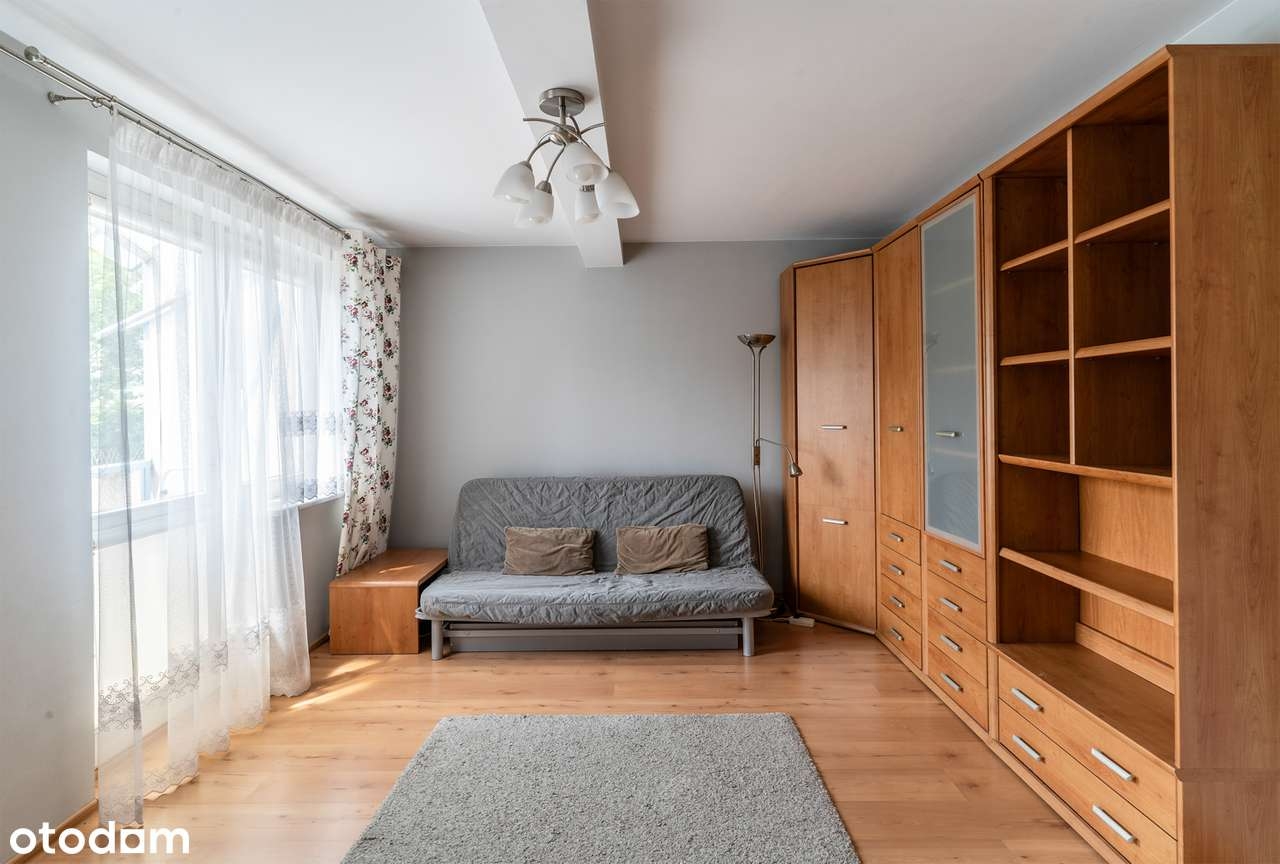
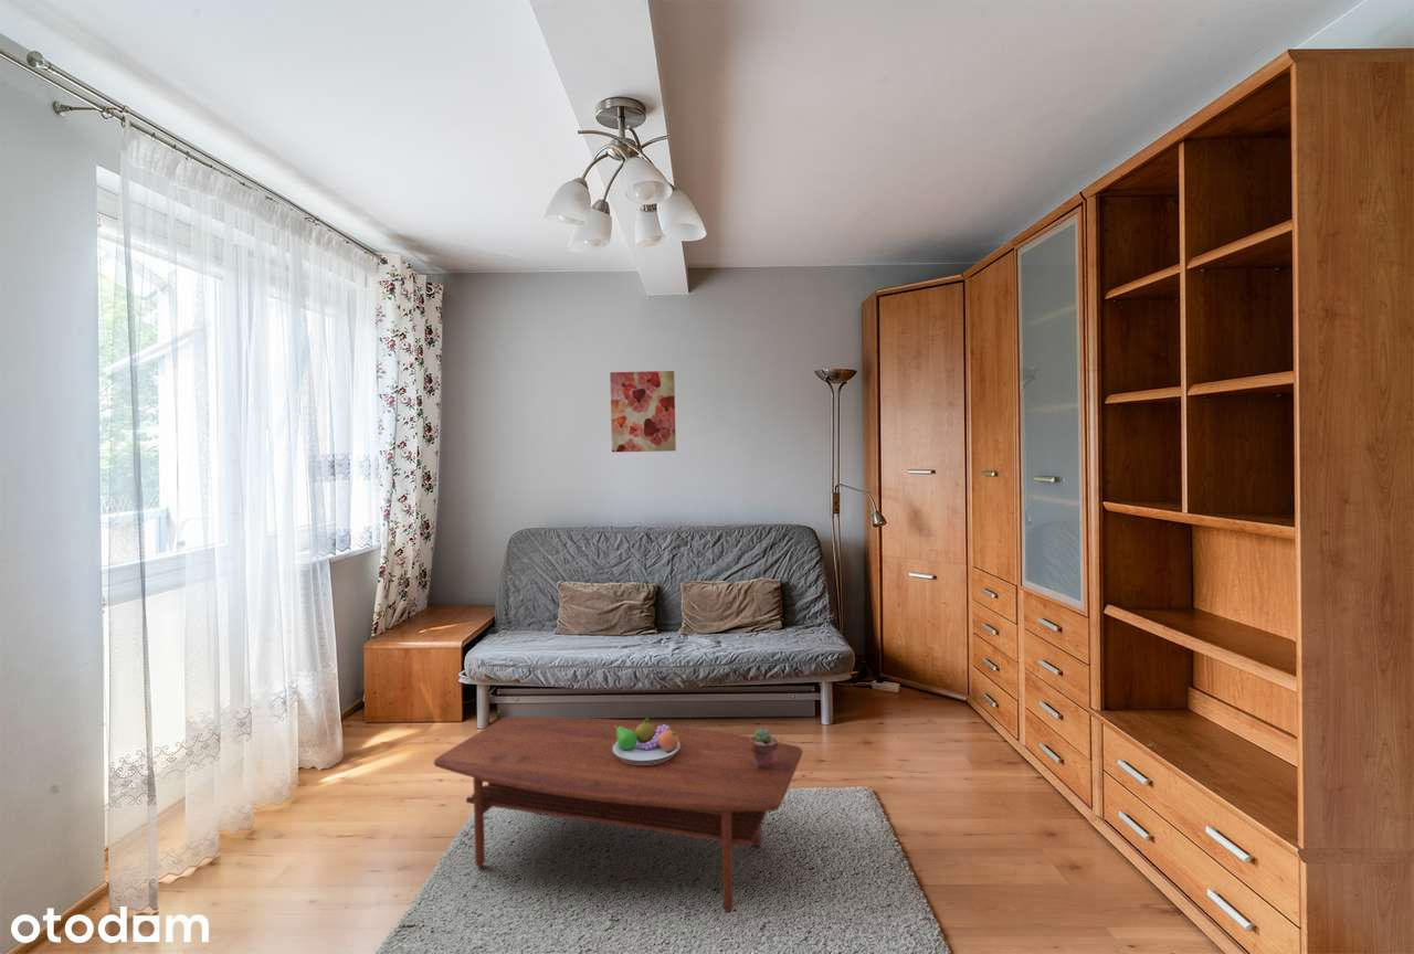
+ coffee table [433,716,804,913]
+ fruit bowl [613,717,679,764]
+ potted succulent [750,727,779,770]
+ wall art [609,370,677,453]
